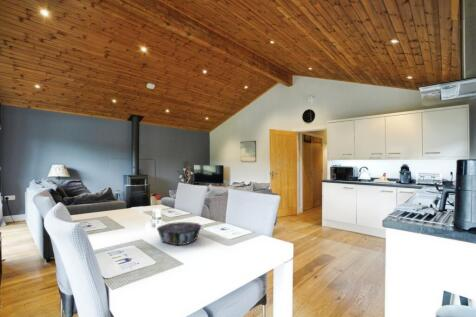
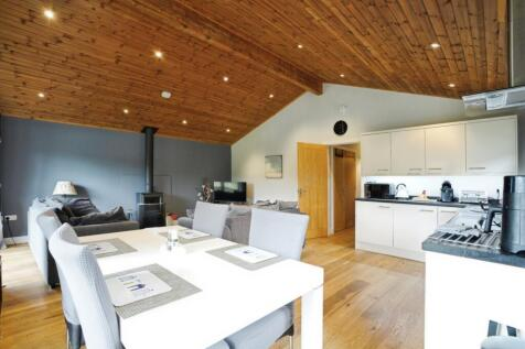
- decorative bowl [156,221,203,246]
